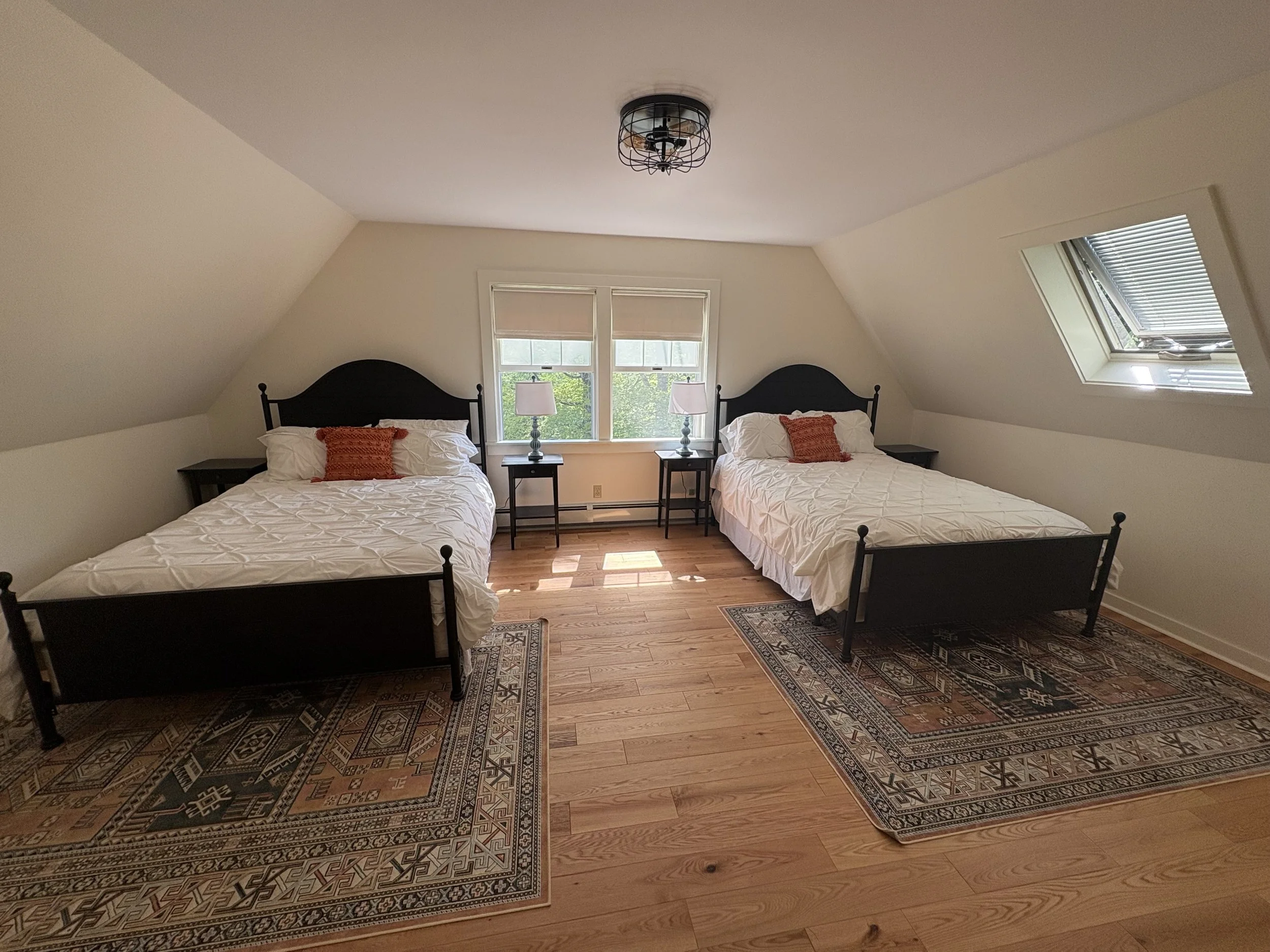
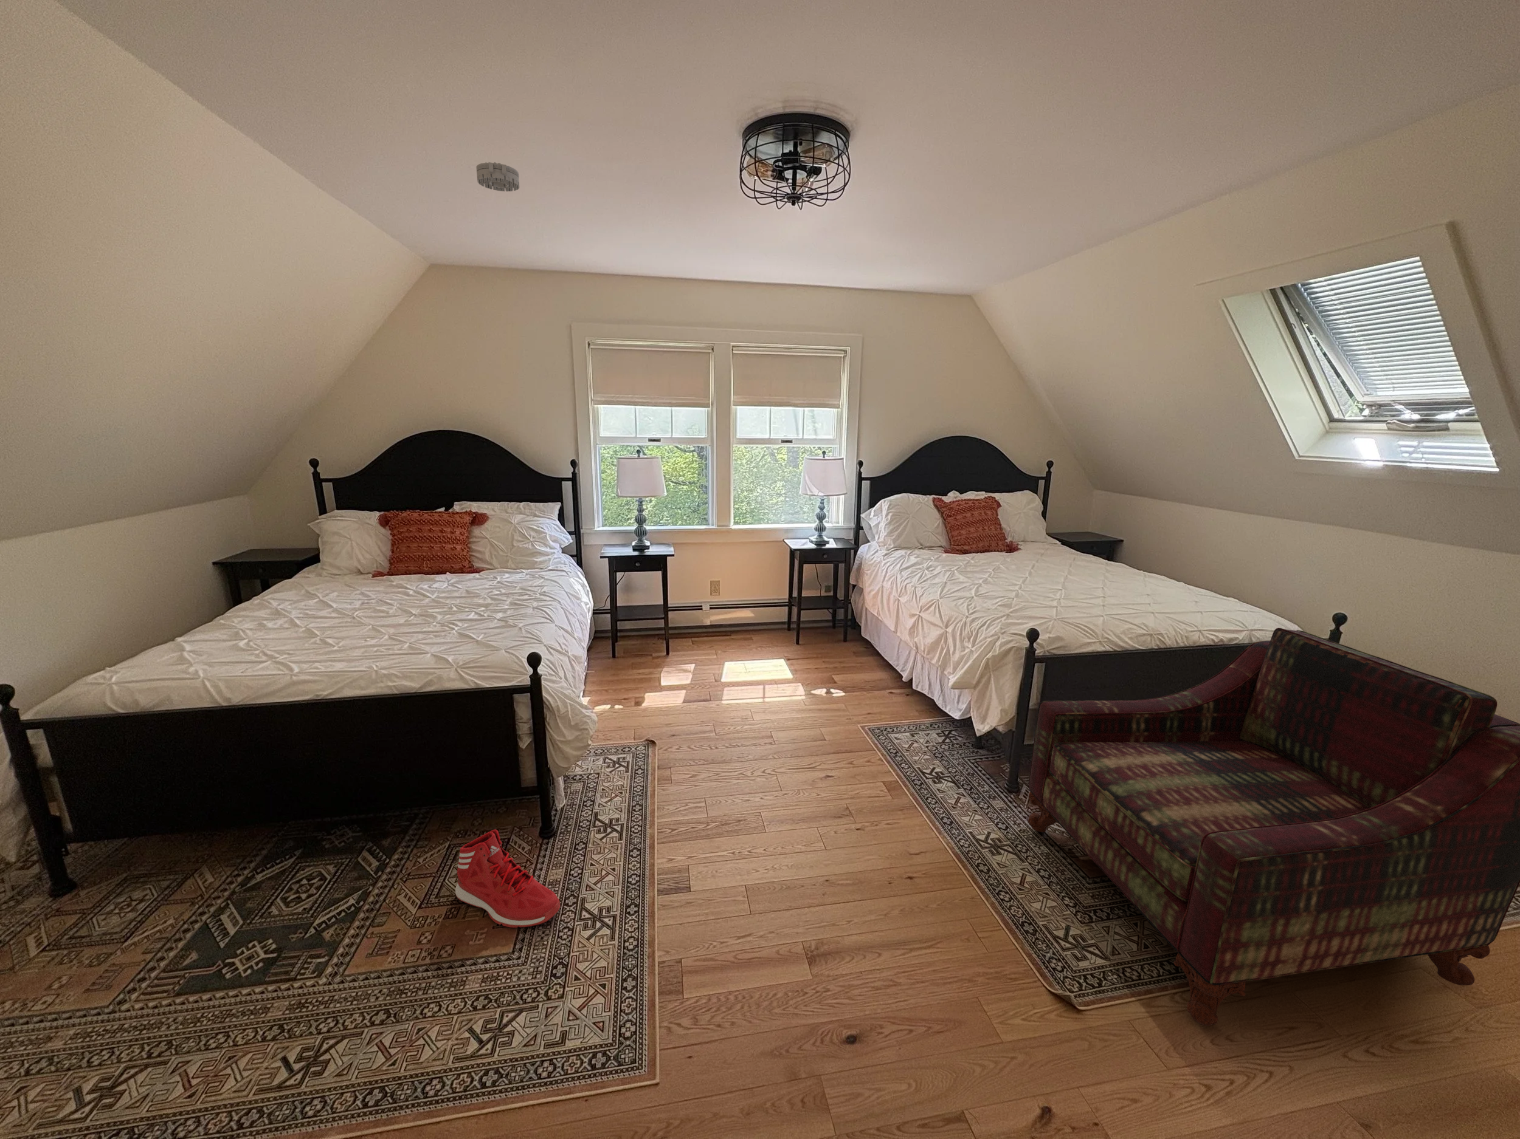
+ smoke detector [475,162,519,191]
+ armchair [1028,627,1520,1027]
+ sneaker [455,829,560,928]
